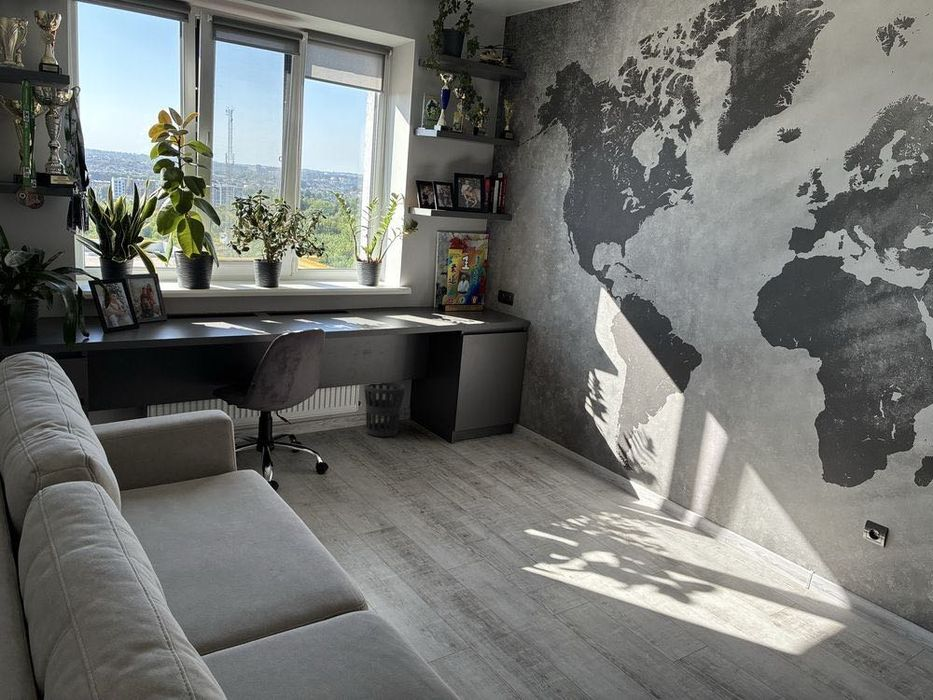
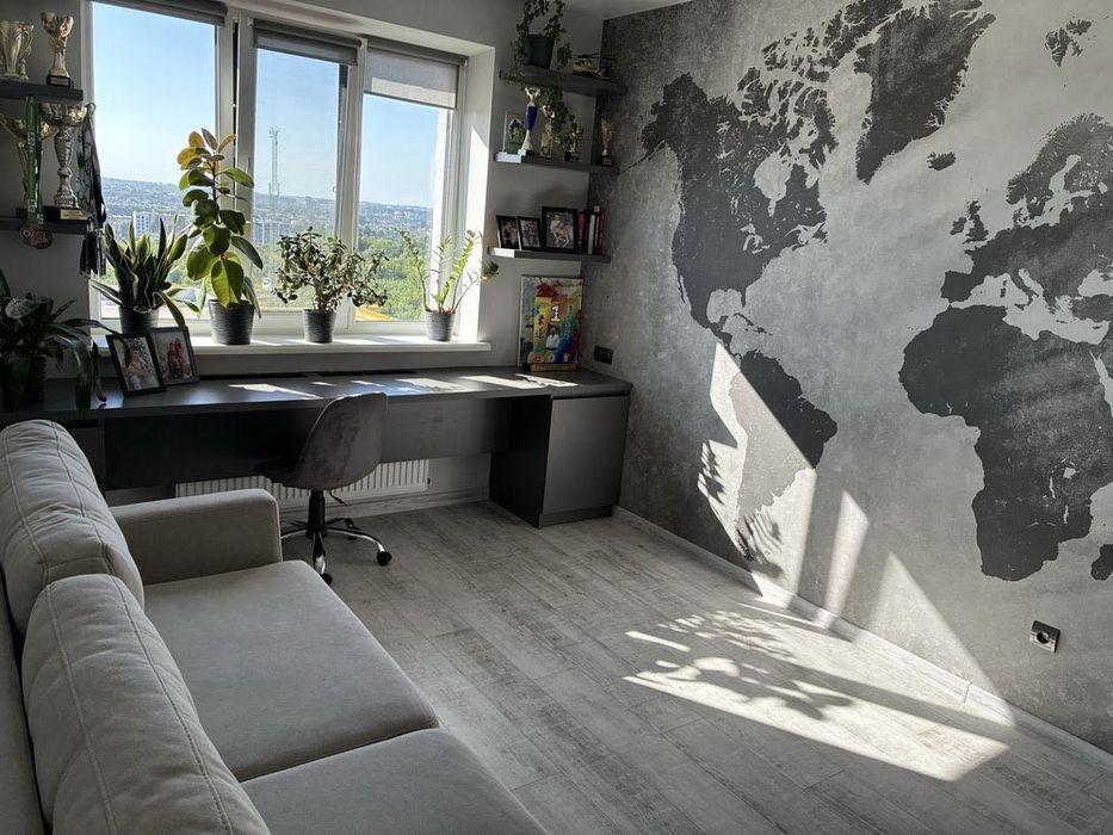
- wastebasket [363,381,406,438]
